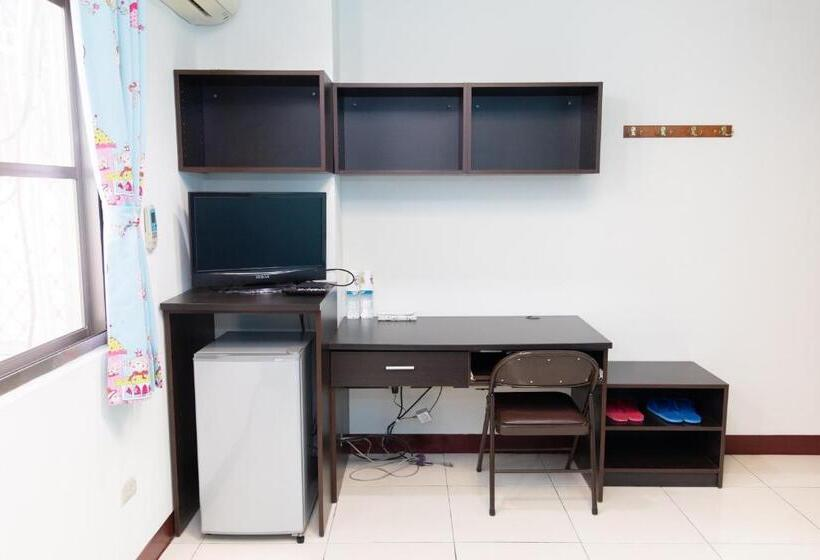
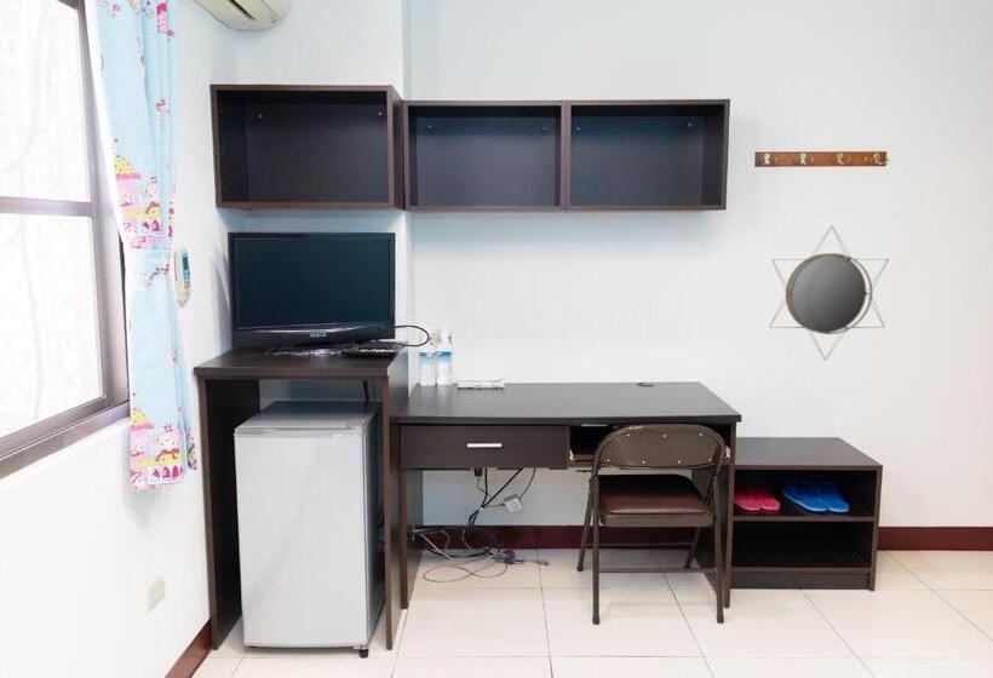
+ home mirror [768,225,890,362]
